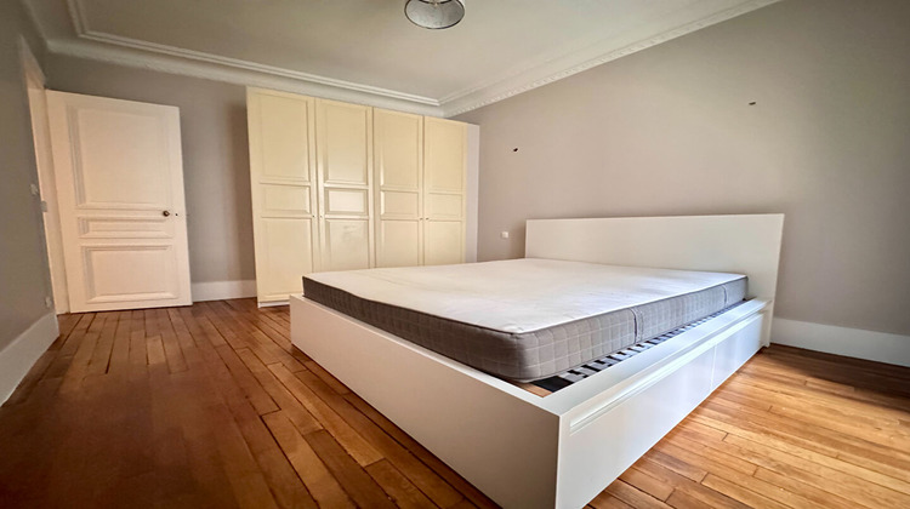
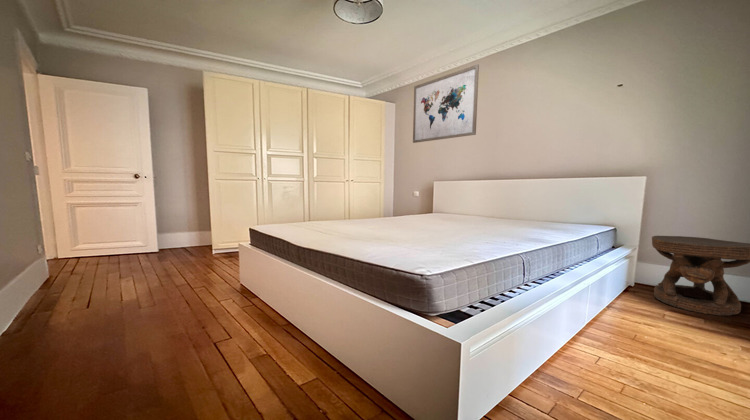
+ side table [651,235,750,317]
+ wall art [412,63,480,144]
